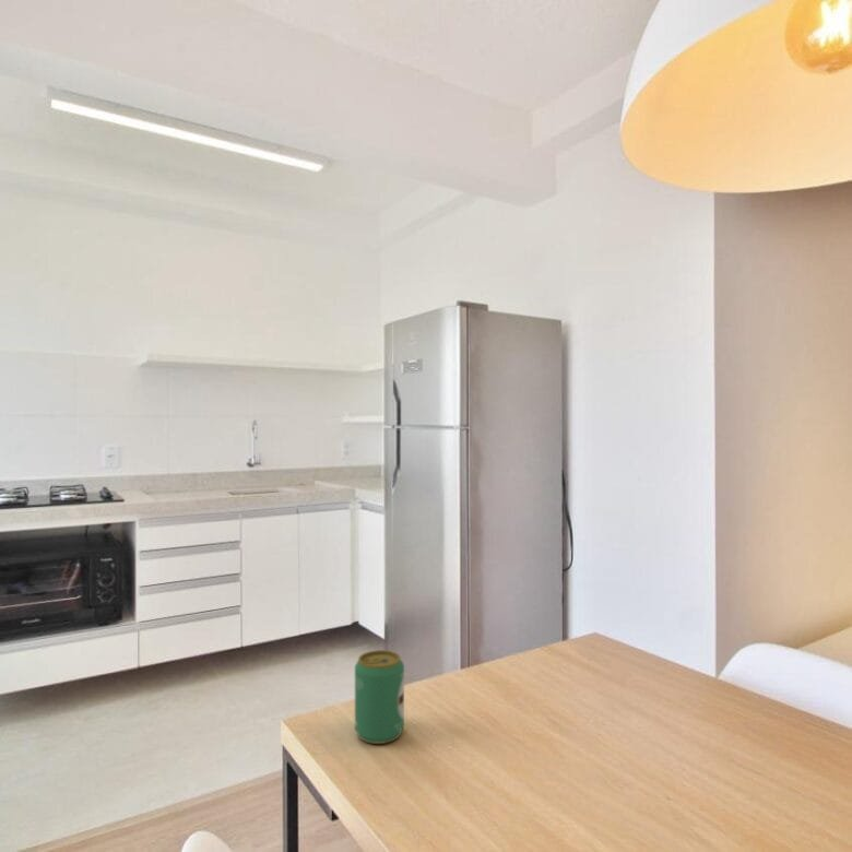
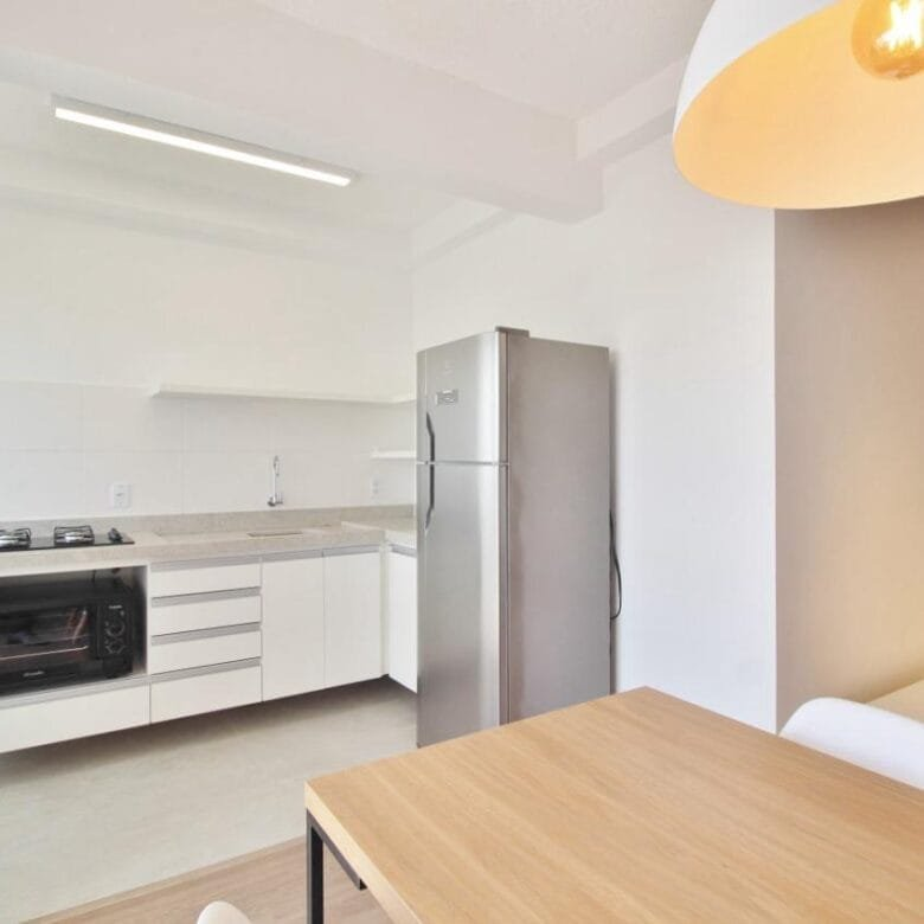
- beverage can [354,649,405,745]
